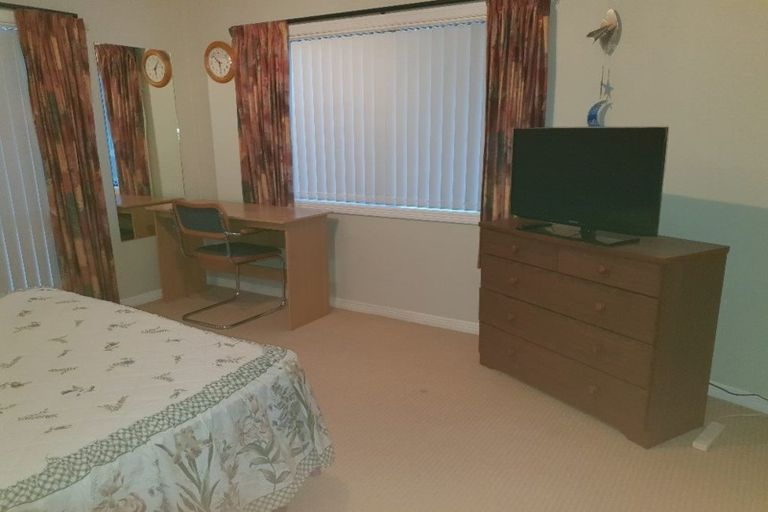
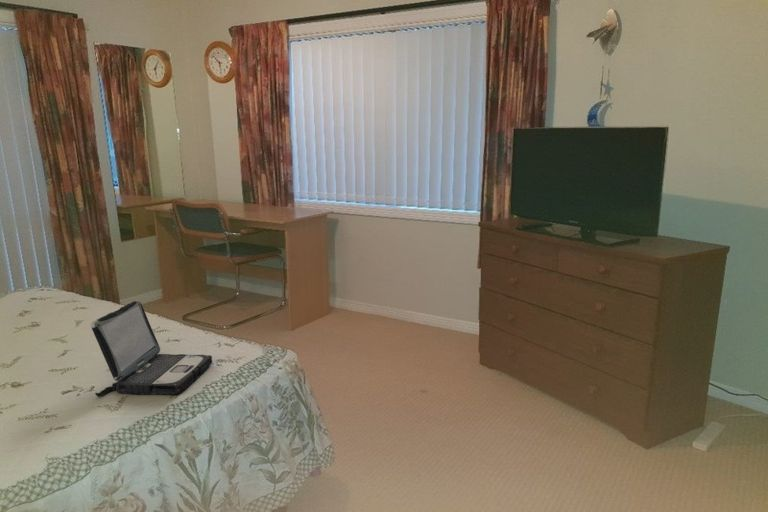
+ laptop [90,299,213,398]
